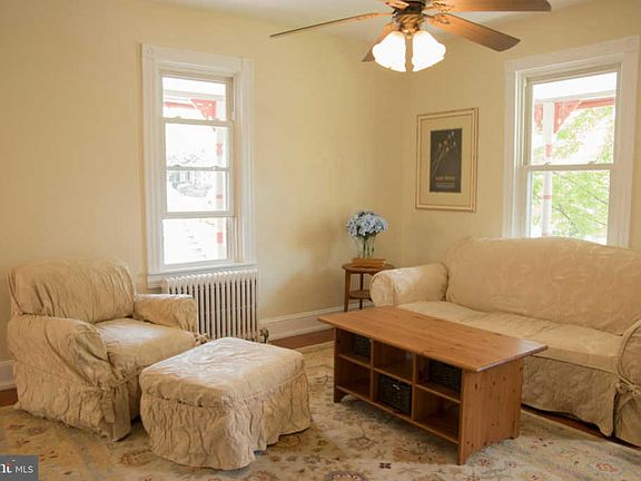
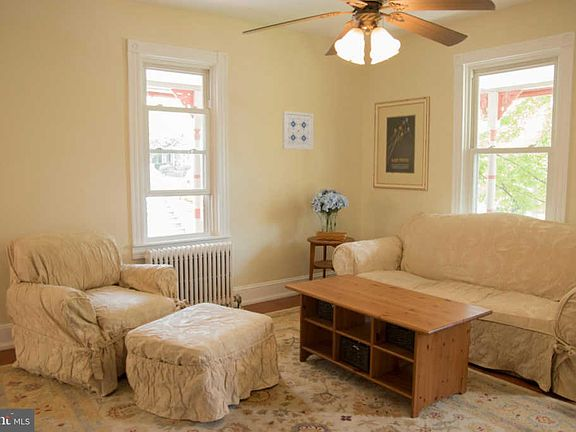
+ wall art [282,110,314,151]
